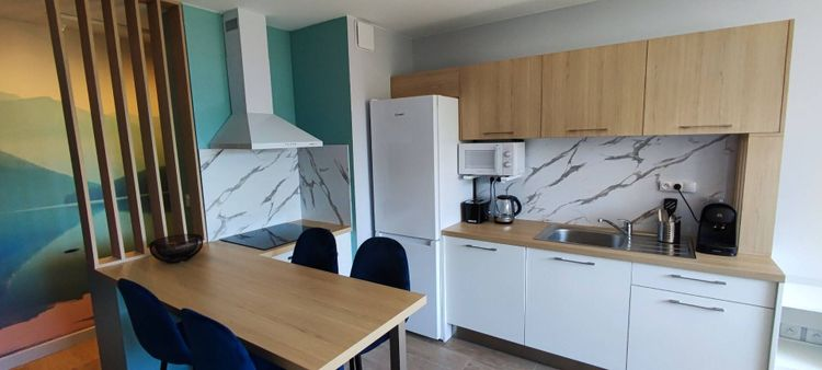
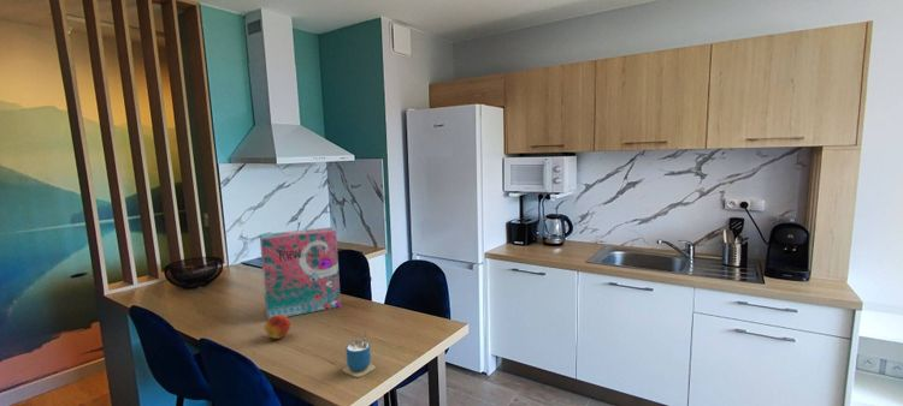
+ cereal box [259,226,342,320]
+ cup [342,329,376,378]
+ fruit [264,315,291,340]
